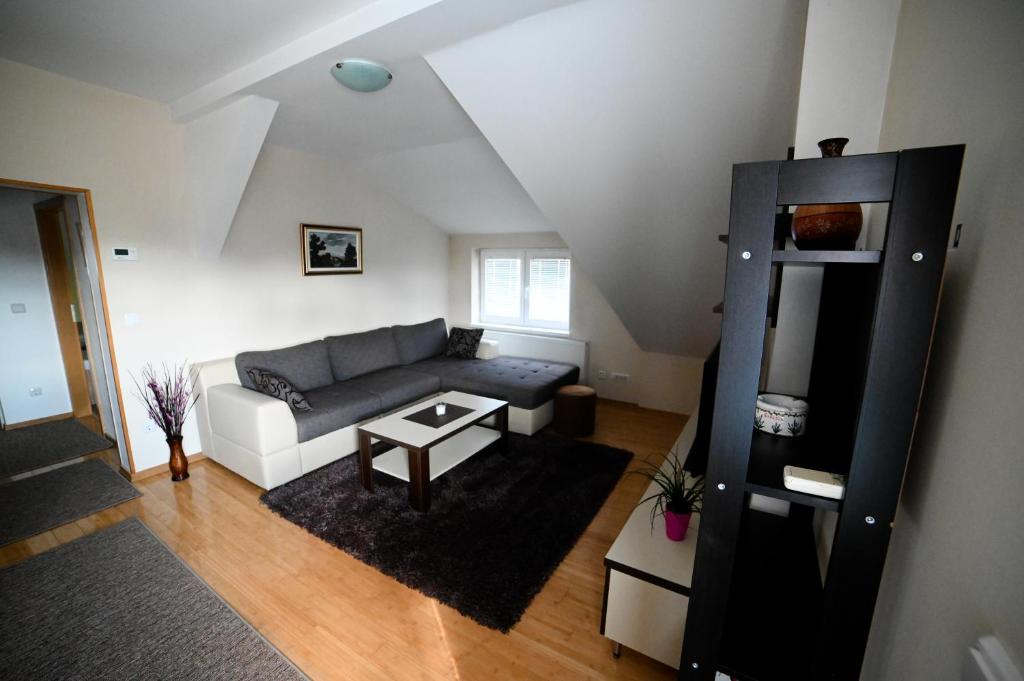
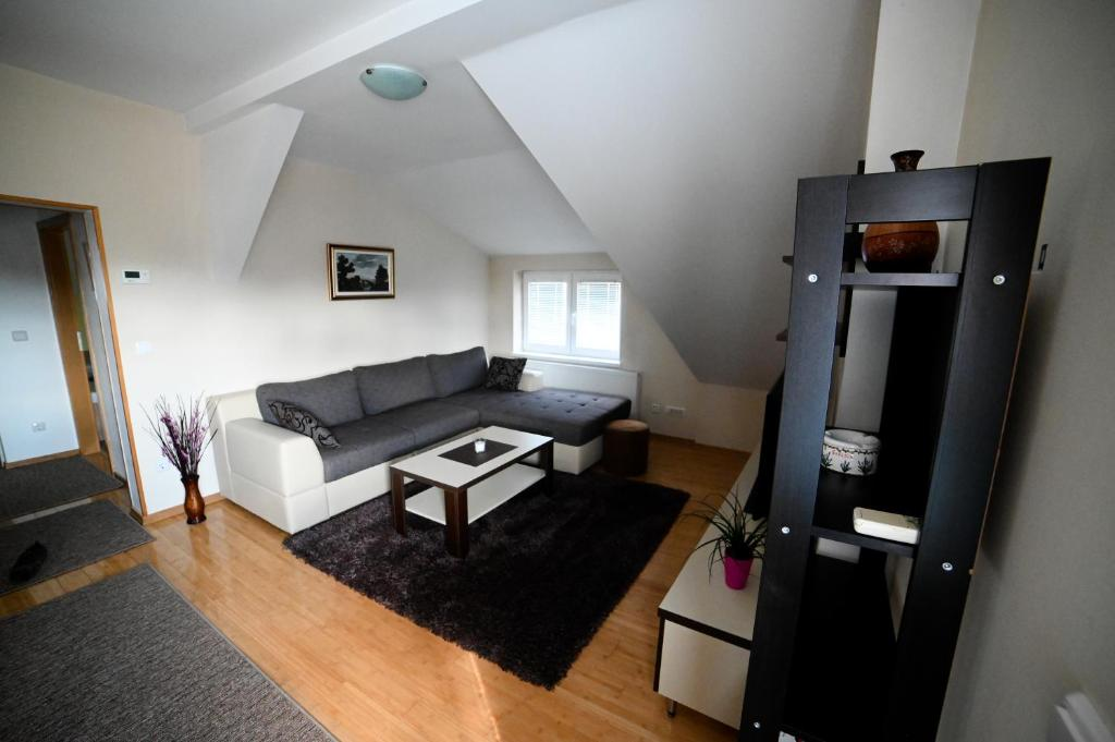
+ shoe [9,539,50,583]
